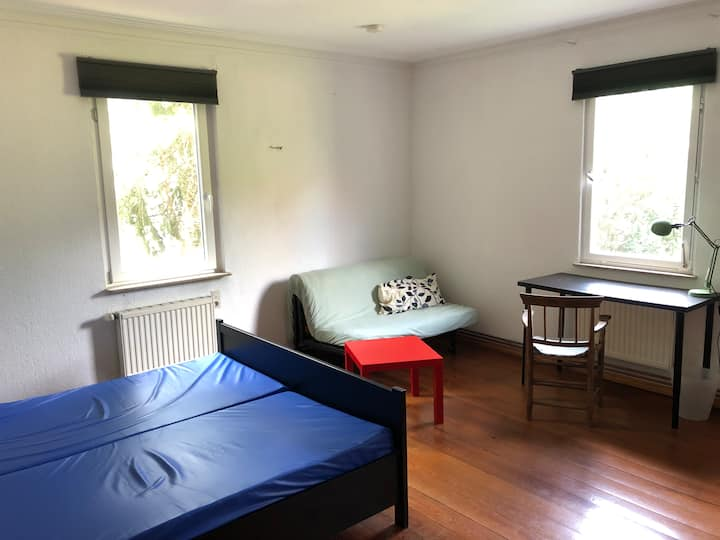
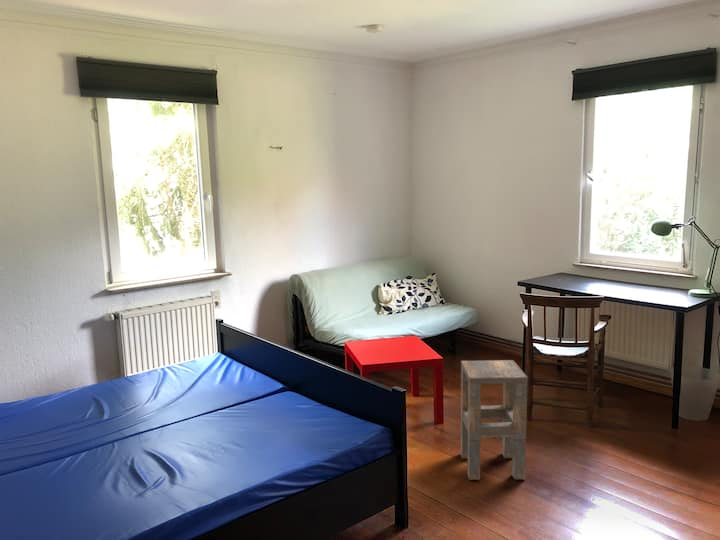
+ side table [460,359,528,481]
